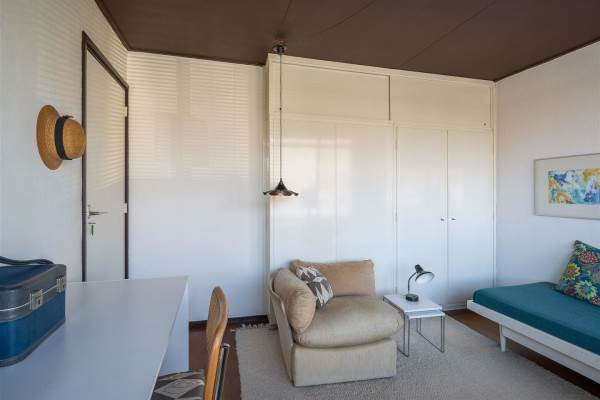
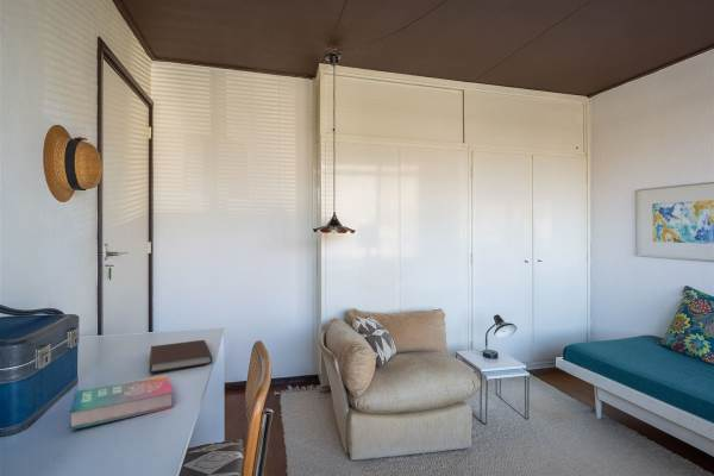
+ book [68,374,175,431]
+ notebook [149,339,213,375]
